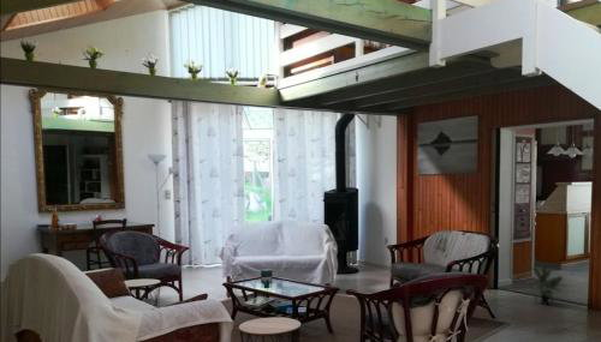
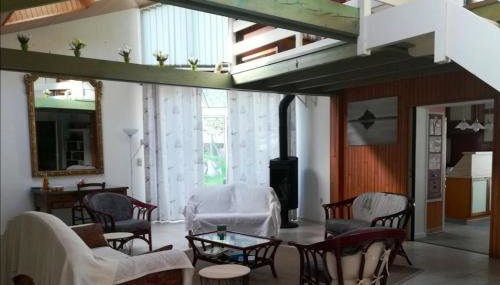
- potted plant [528,263,564,306]
